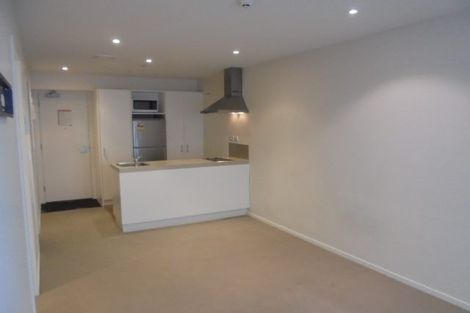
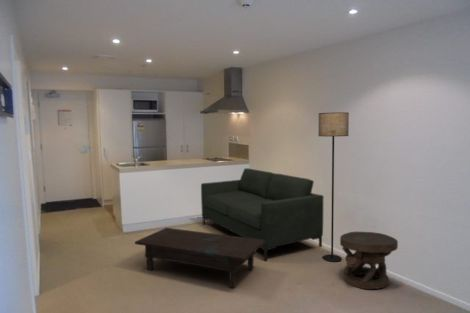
+ floor lamp [317,111,350,263]
+ sofa [200,167,324,261]
+ carved stool [339,231,399,290]
+ coffee table [134,227,265,289]
